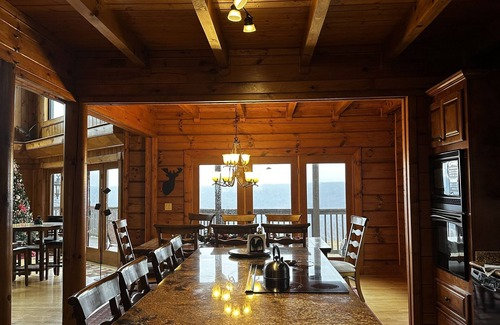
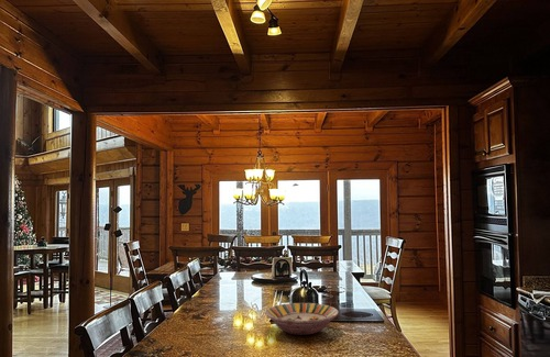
+ serving bowl [264,302,340,336]
